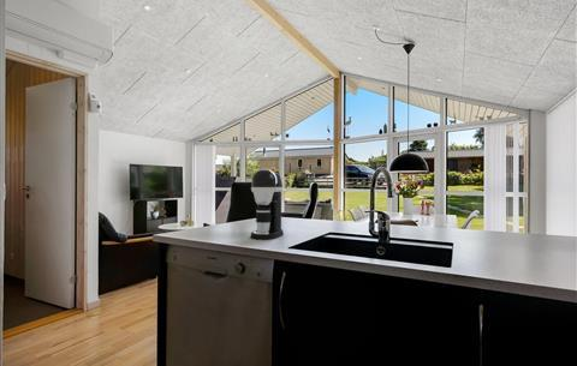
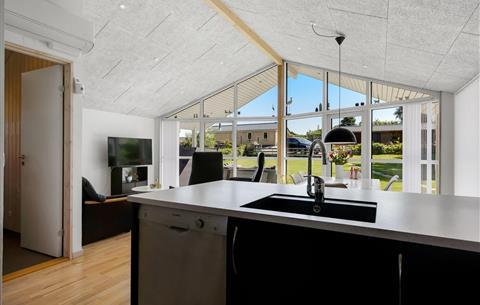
- coffee maker [250,168,285,240]
